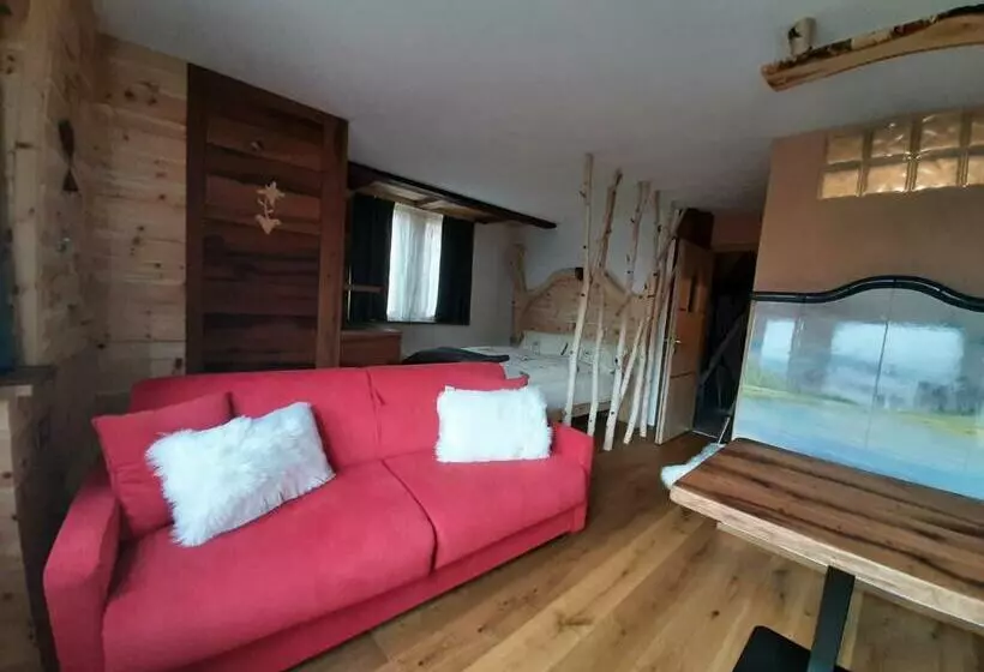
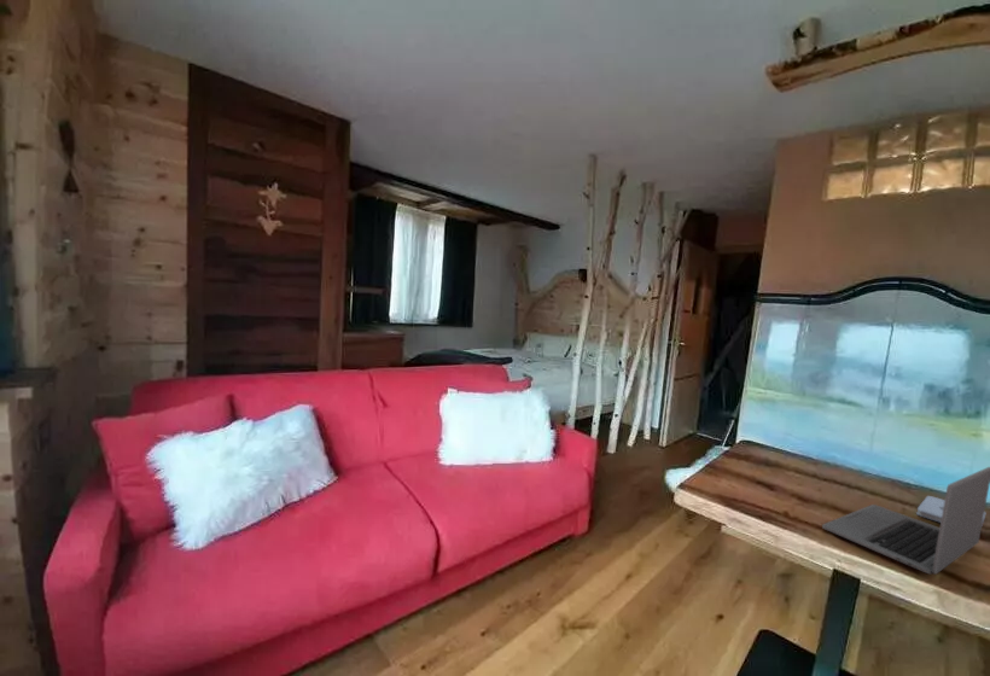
+ laptop [821,466,990,576]
+ notepad [915,495,988,526]
